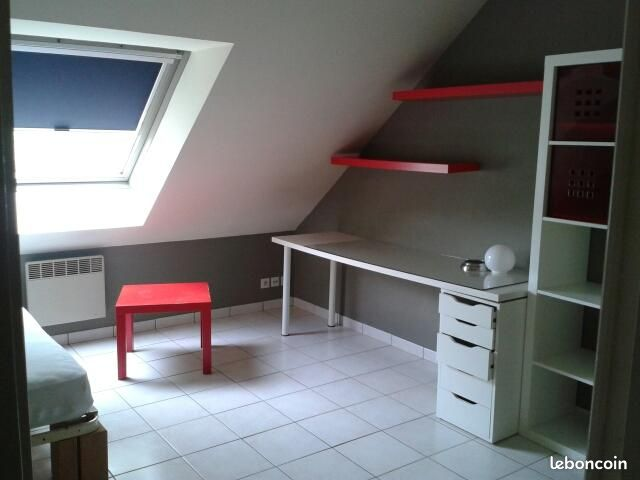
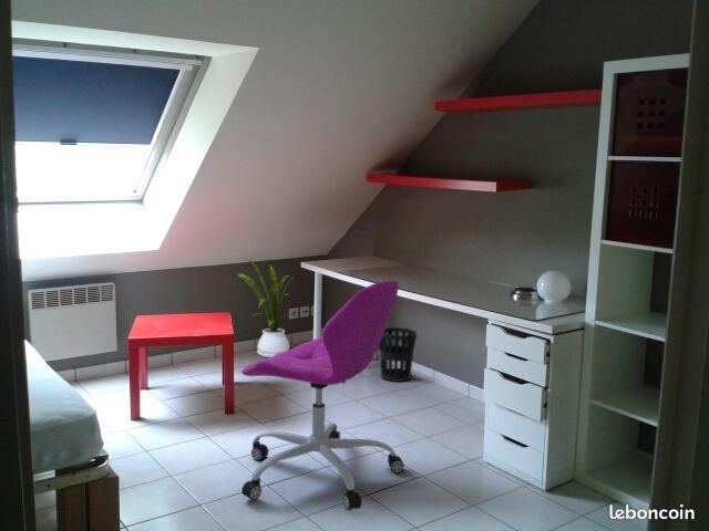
+ wastebasket [378,326,418,383]
+ office chair [240,279,405,512]
+ house plant [236,258,296,358]
